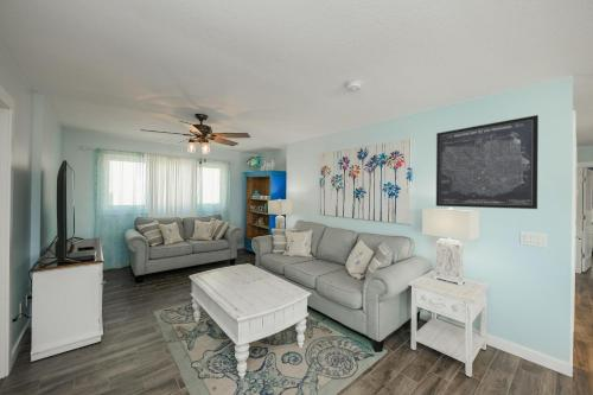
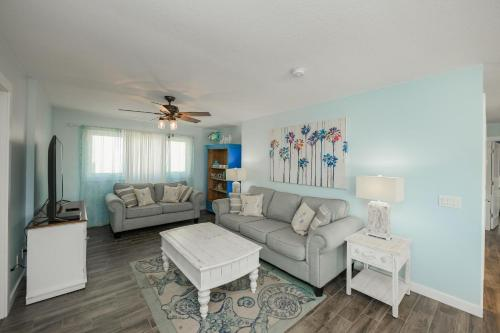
- wall art [435,114,540,210]
